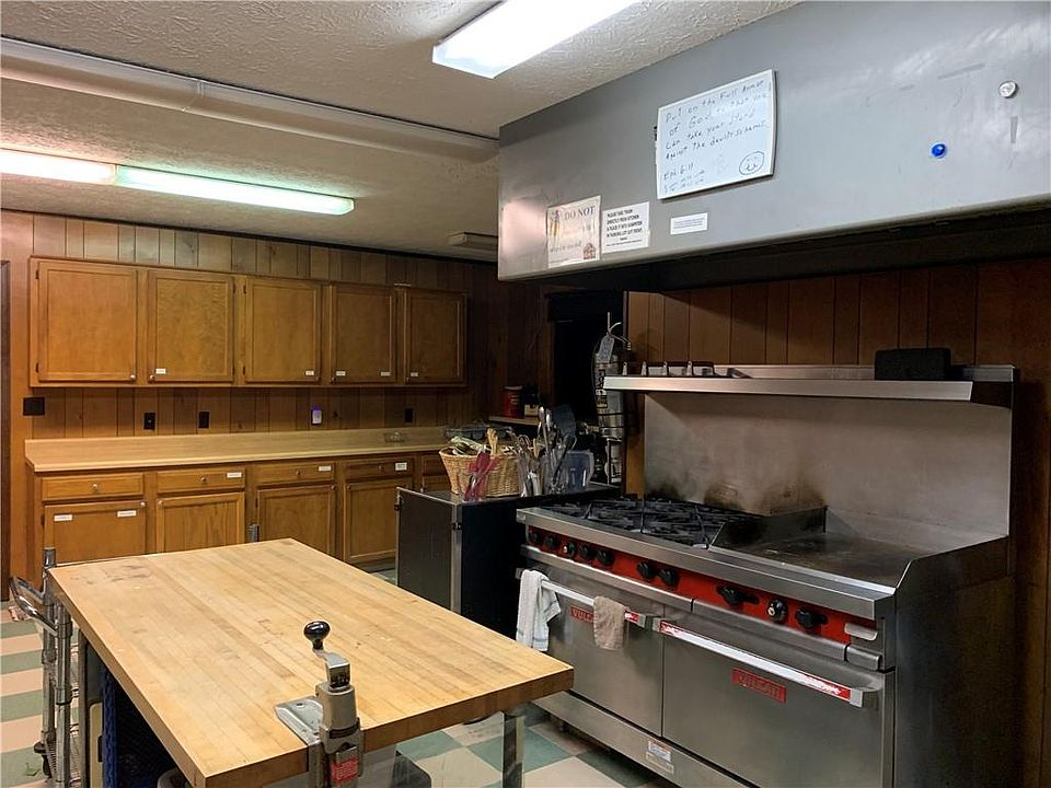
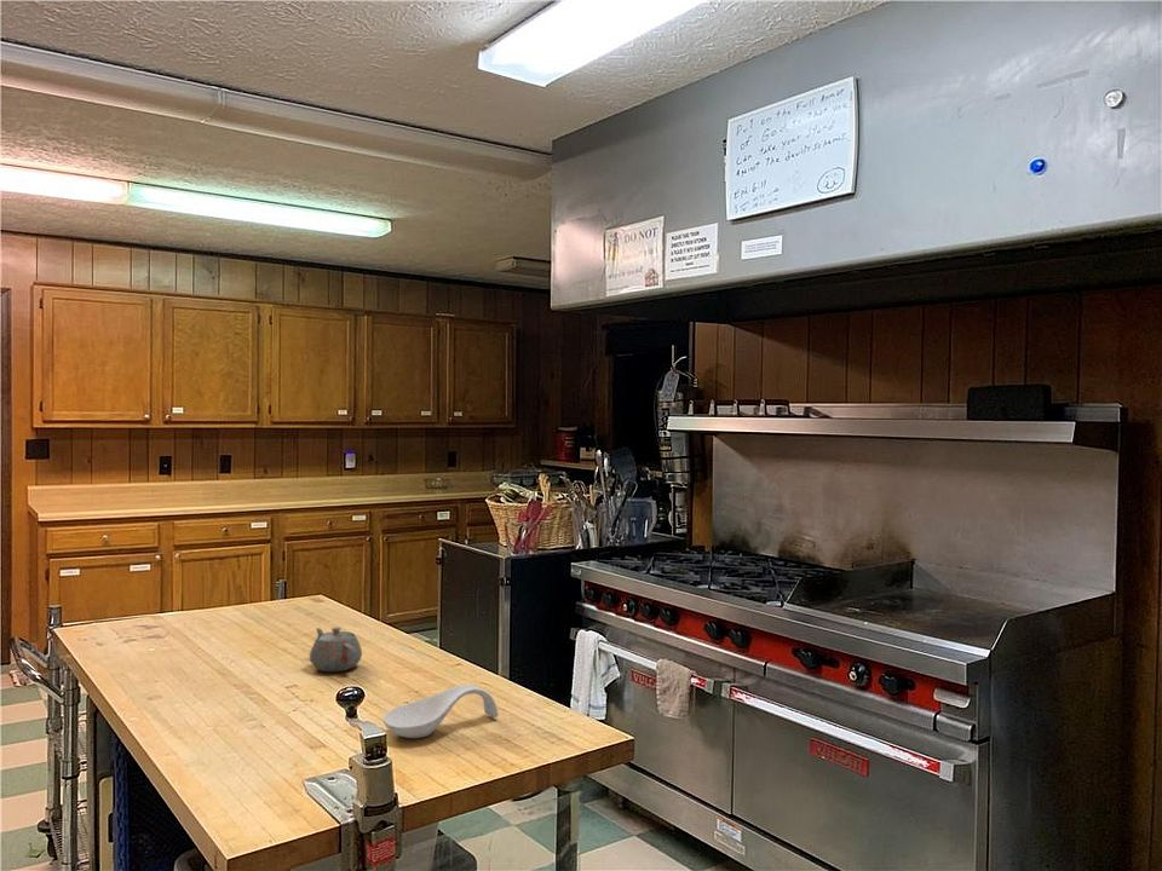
+ teapot [309,627,363,673]
+ spoon rest [382,683,499,739]
